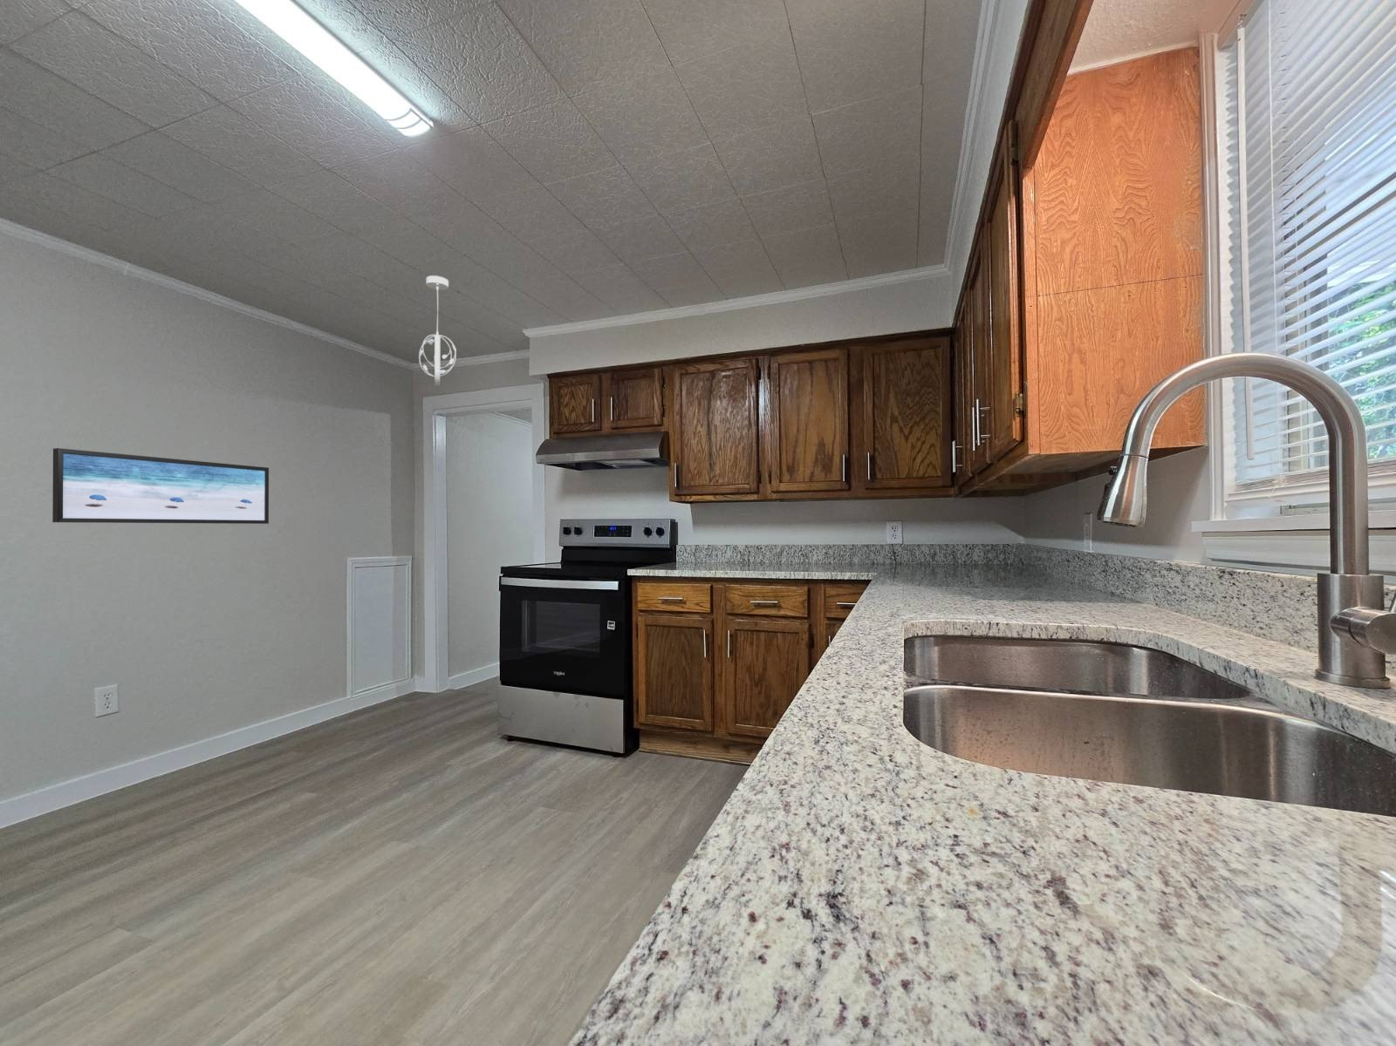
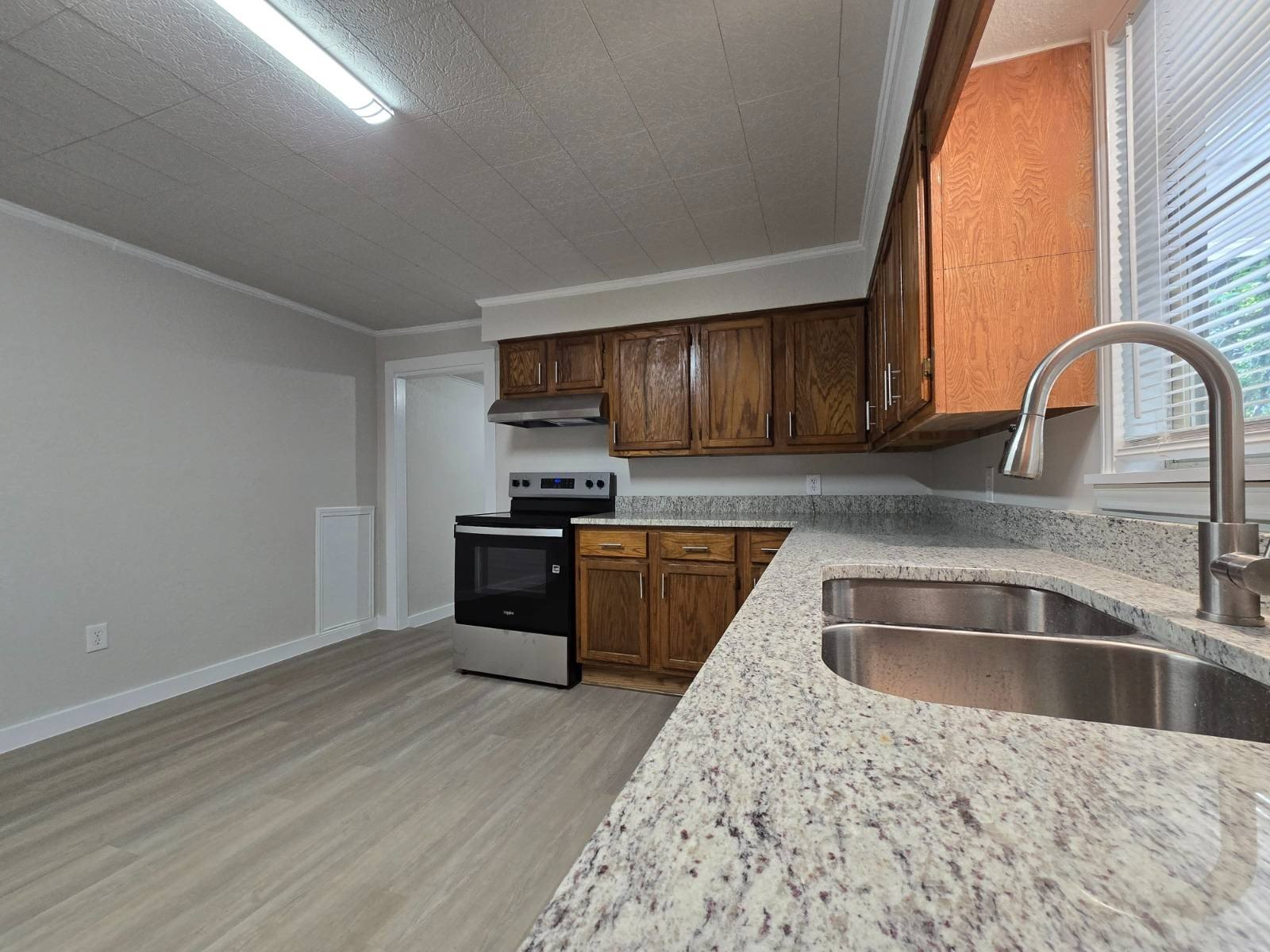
- pendant light [418,275,457,386]
- wall art [52,447,269,525]
